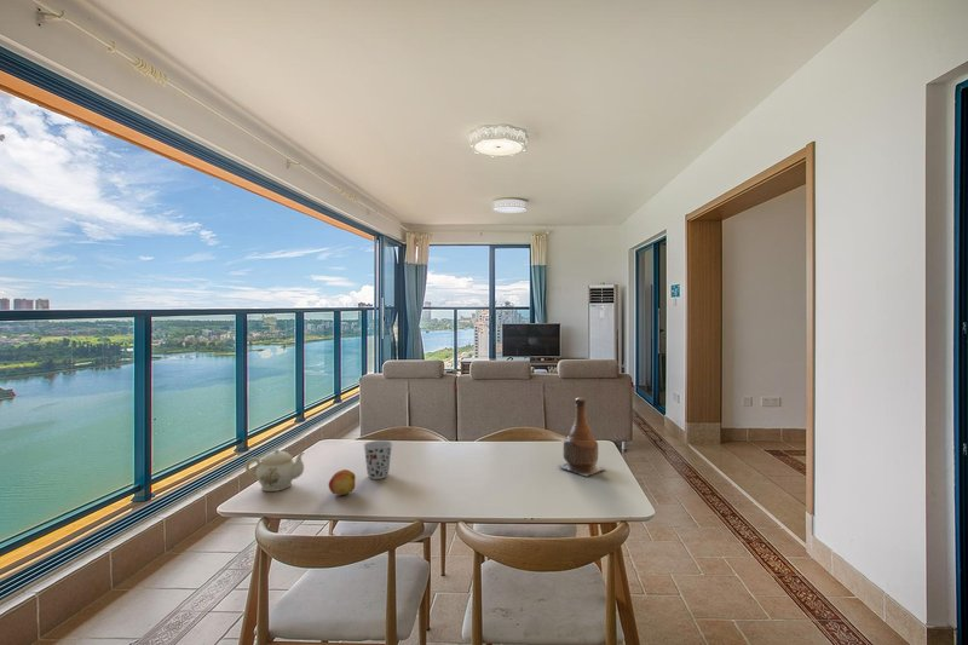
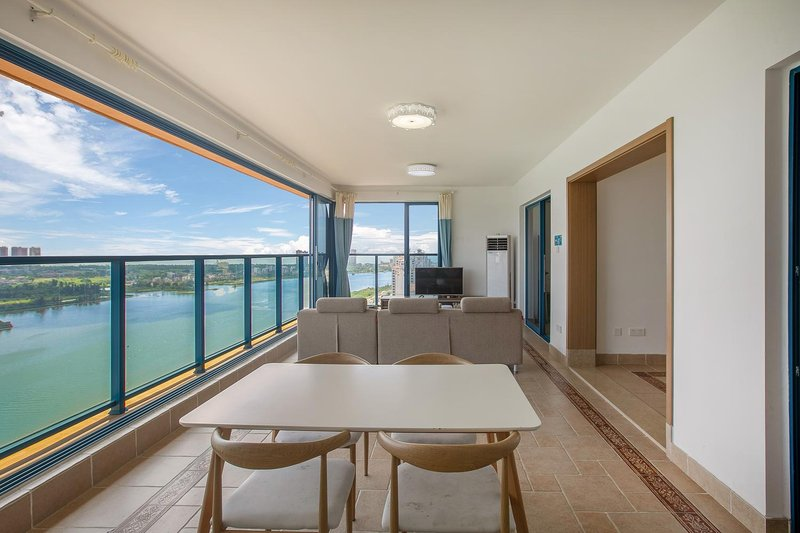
- fruit [328,468,357,496]
- teapot [244,448,306,493]
- bottle [557,396,606,477]
- cup [363,439,393,480]
